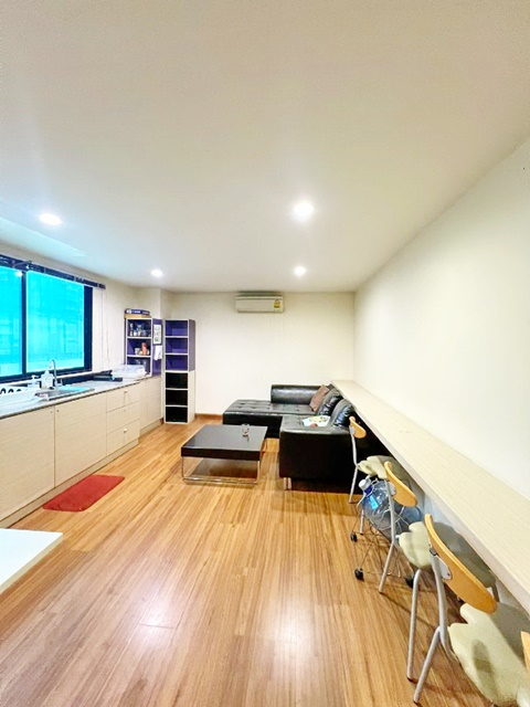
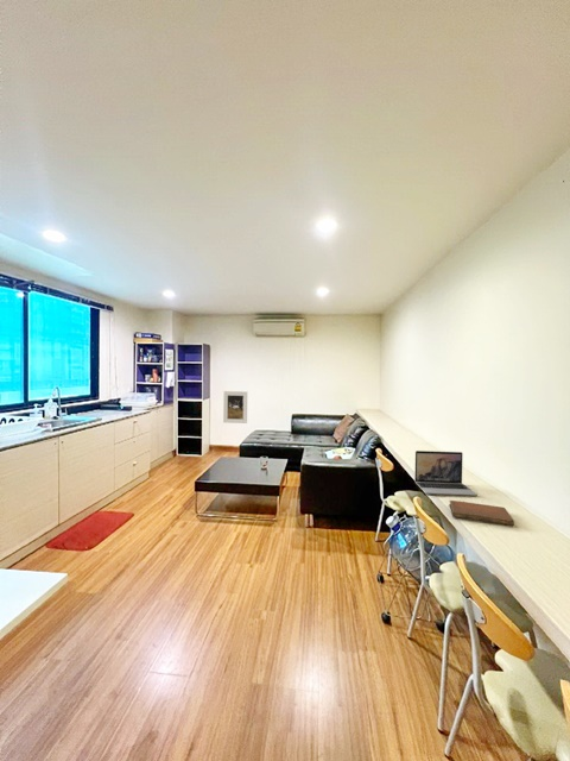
+ laptop [413,449,479,497]
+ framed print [222,390,248,424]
+ notebook [448,499,515,527]
